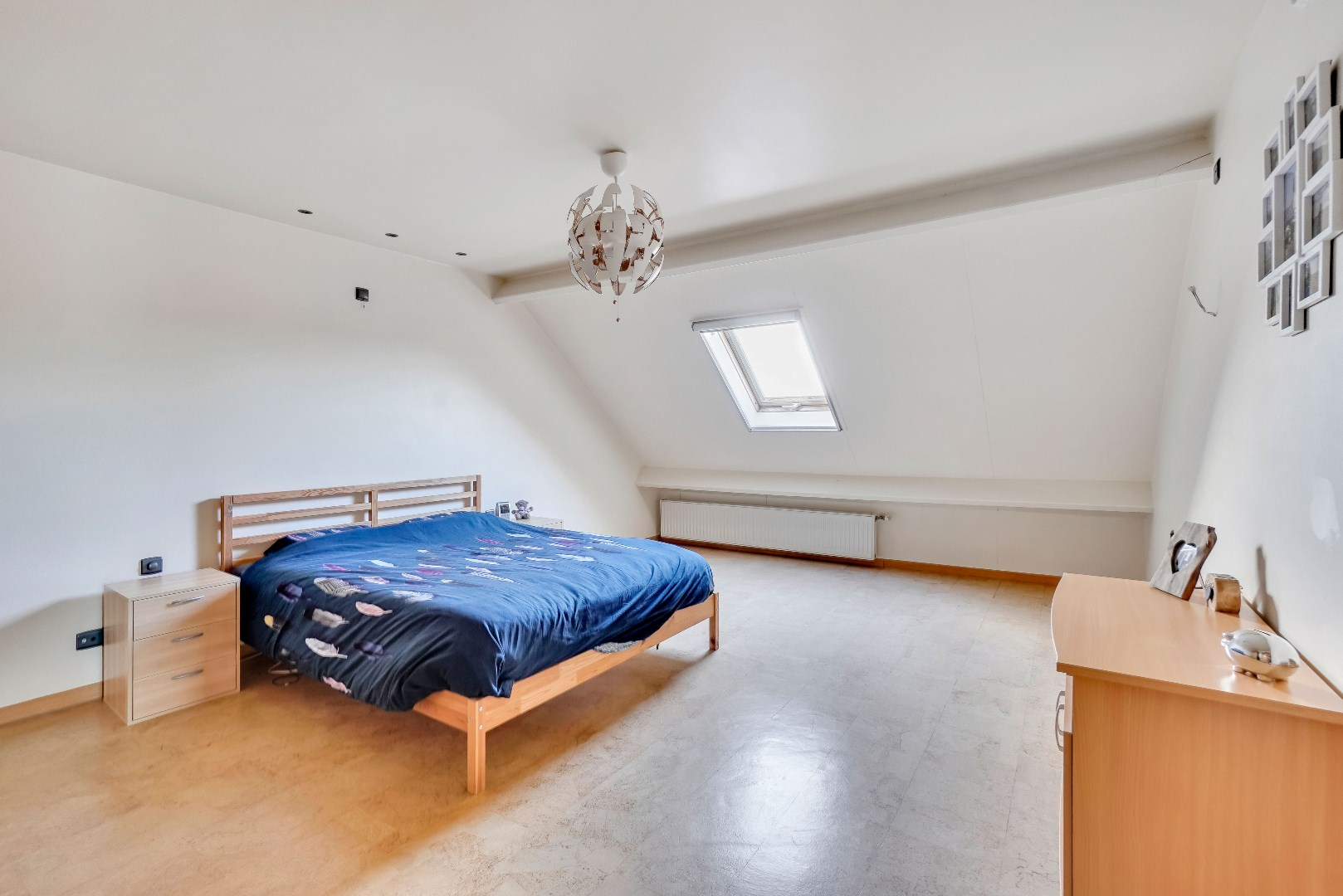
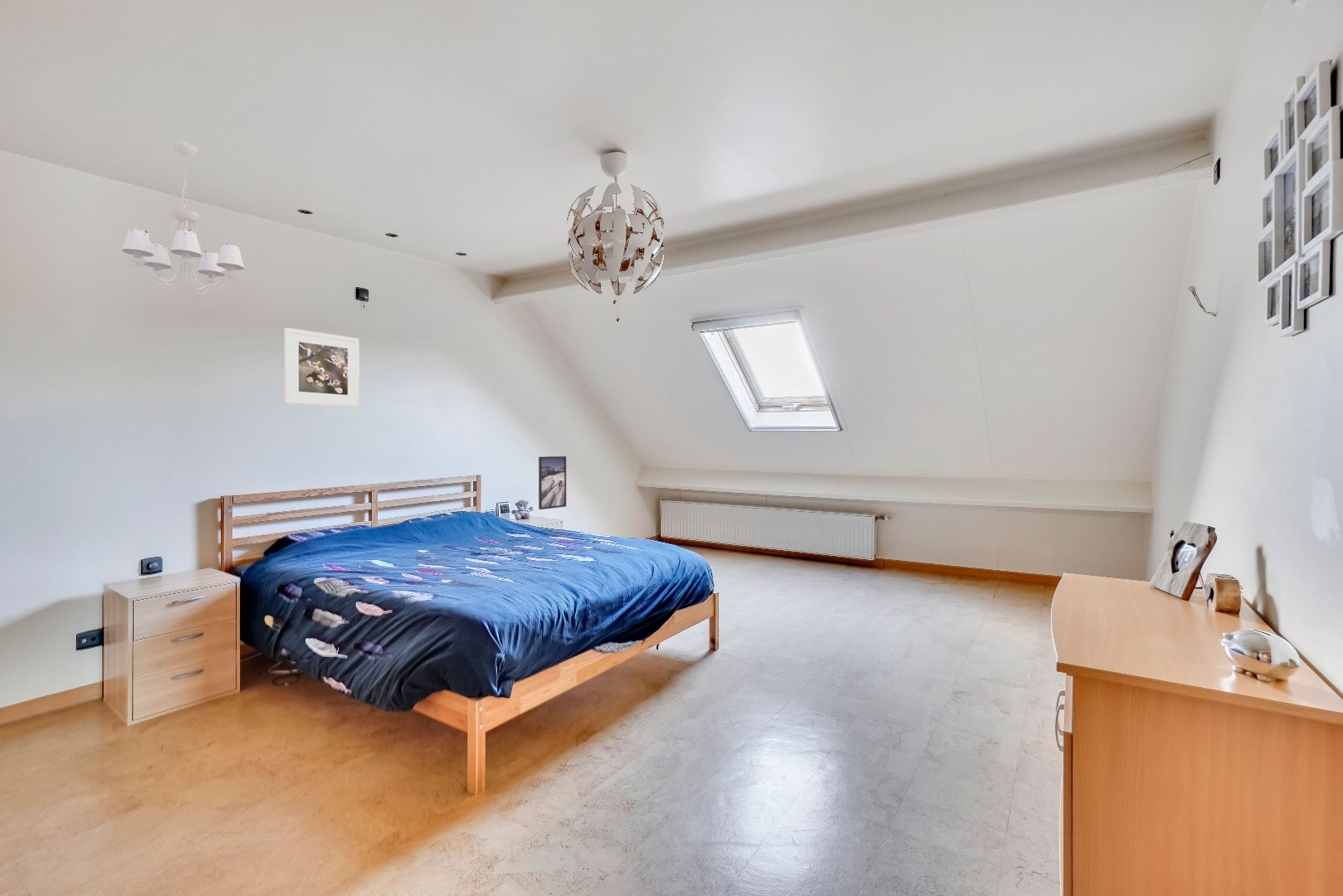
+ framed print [284,327,360,408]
+ chandelier [120,141,245,295]
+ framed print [538,455,567,510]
